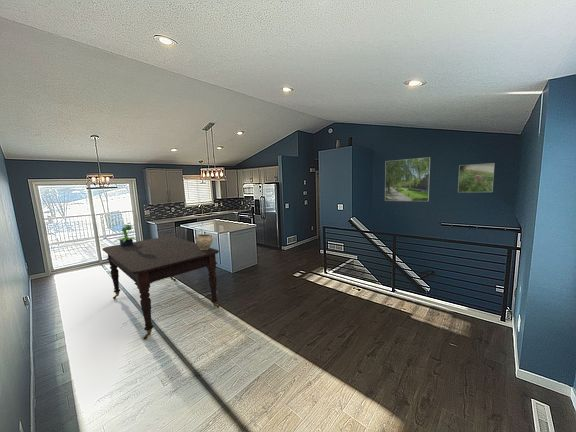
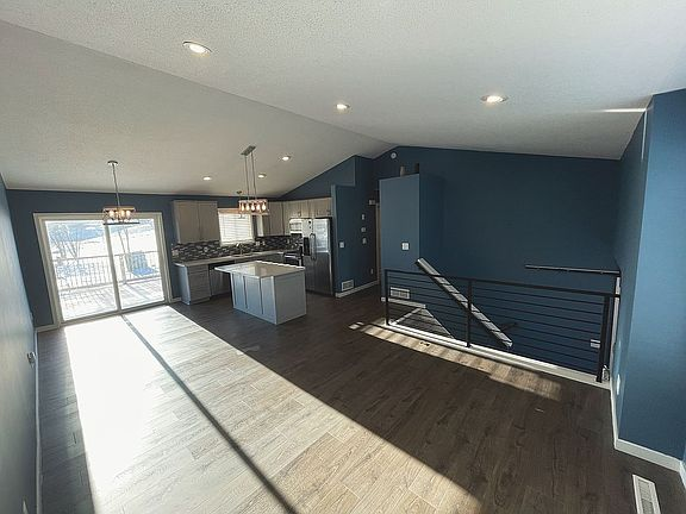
- ceramic pot [193,233,214,250]
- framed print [457,162,495,193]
- potted plant [113,224,137,246]
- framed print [384,156,431,202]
- dining table [102,235,220,341]
